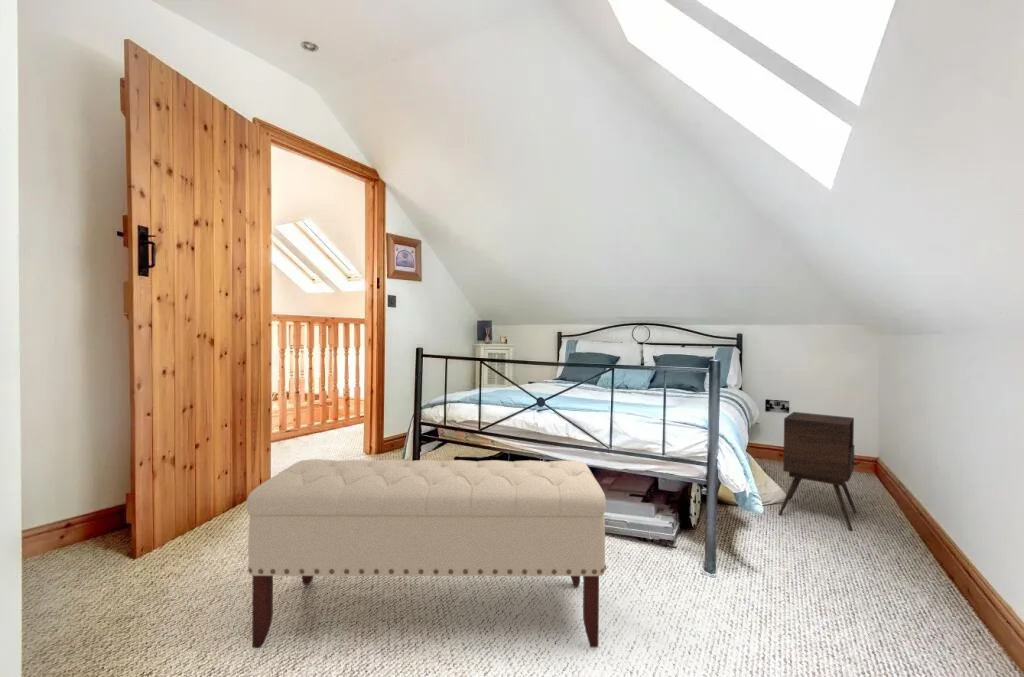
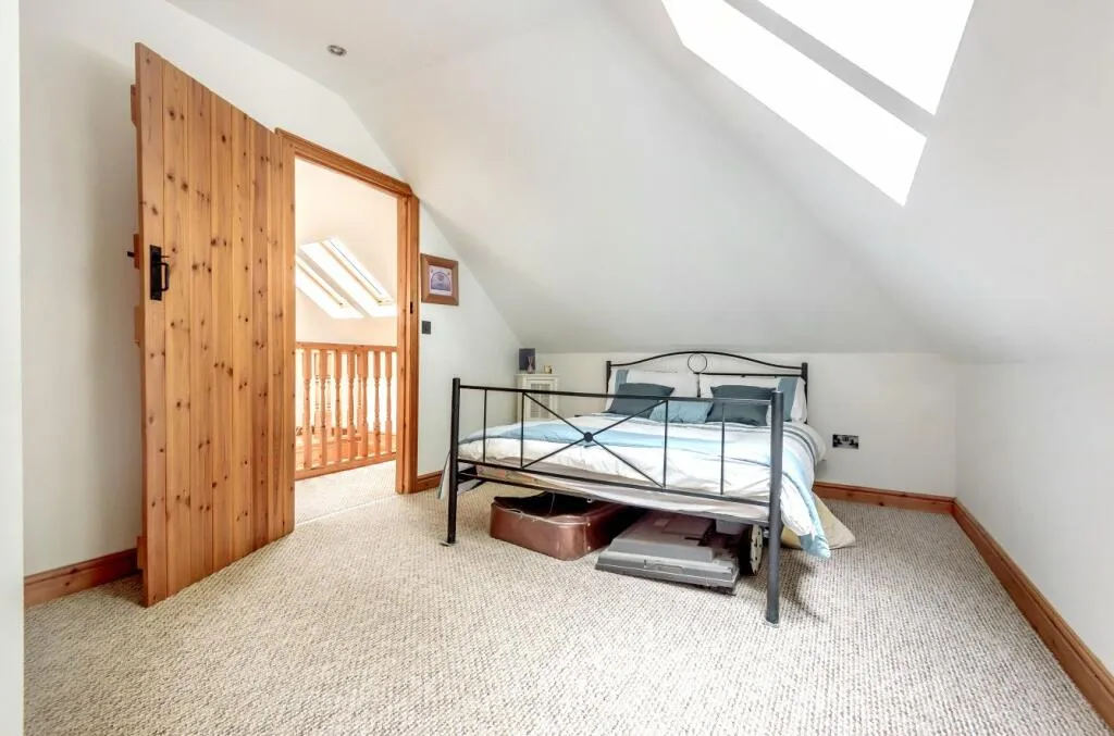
- bench [245,458,607,649]
- side table [778,411,858,532]
